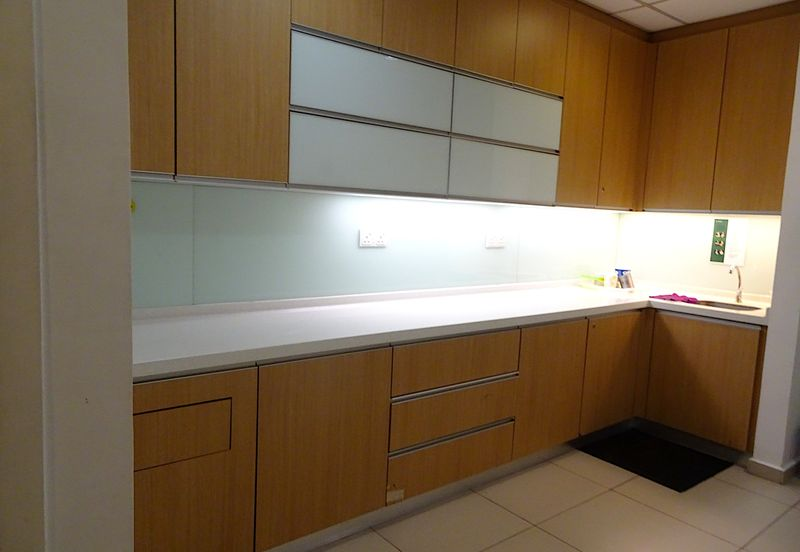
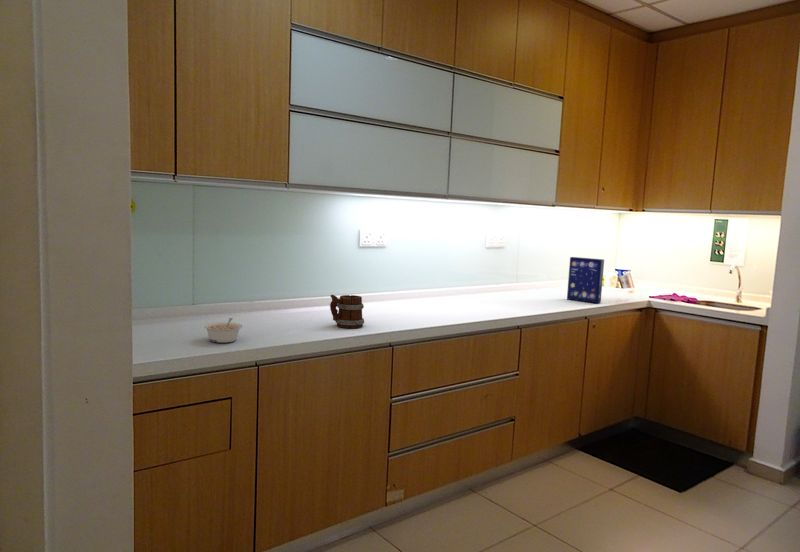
+ cereal box [566,256,605,304]
+ legume [203,317,243,344]
+ mug [329,294,365,329]
